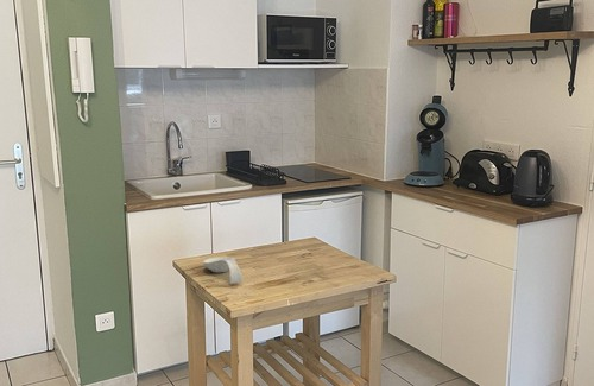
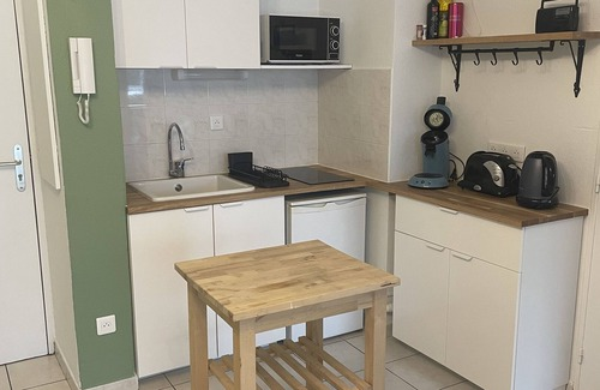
- spoon rest [202,255,244,285]
